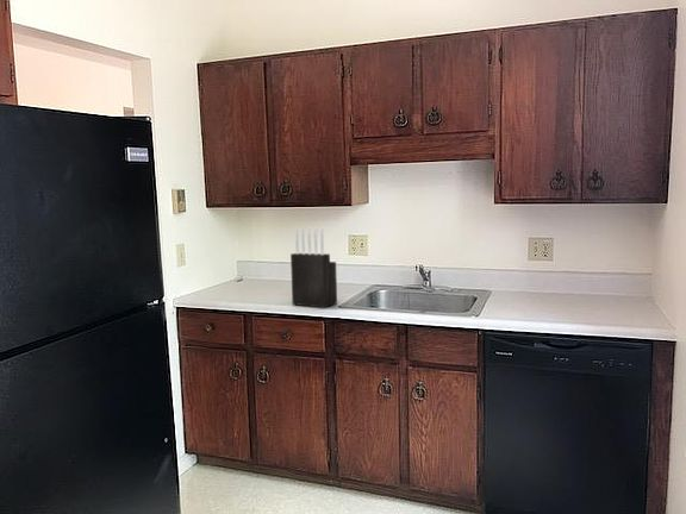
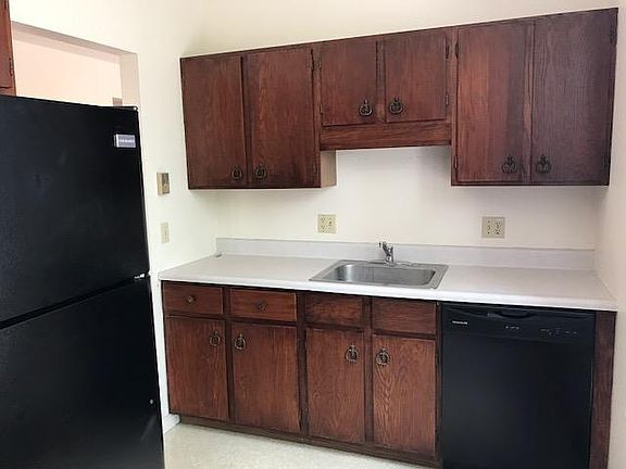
- knife block [289,227,338,309]
